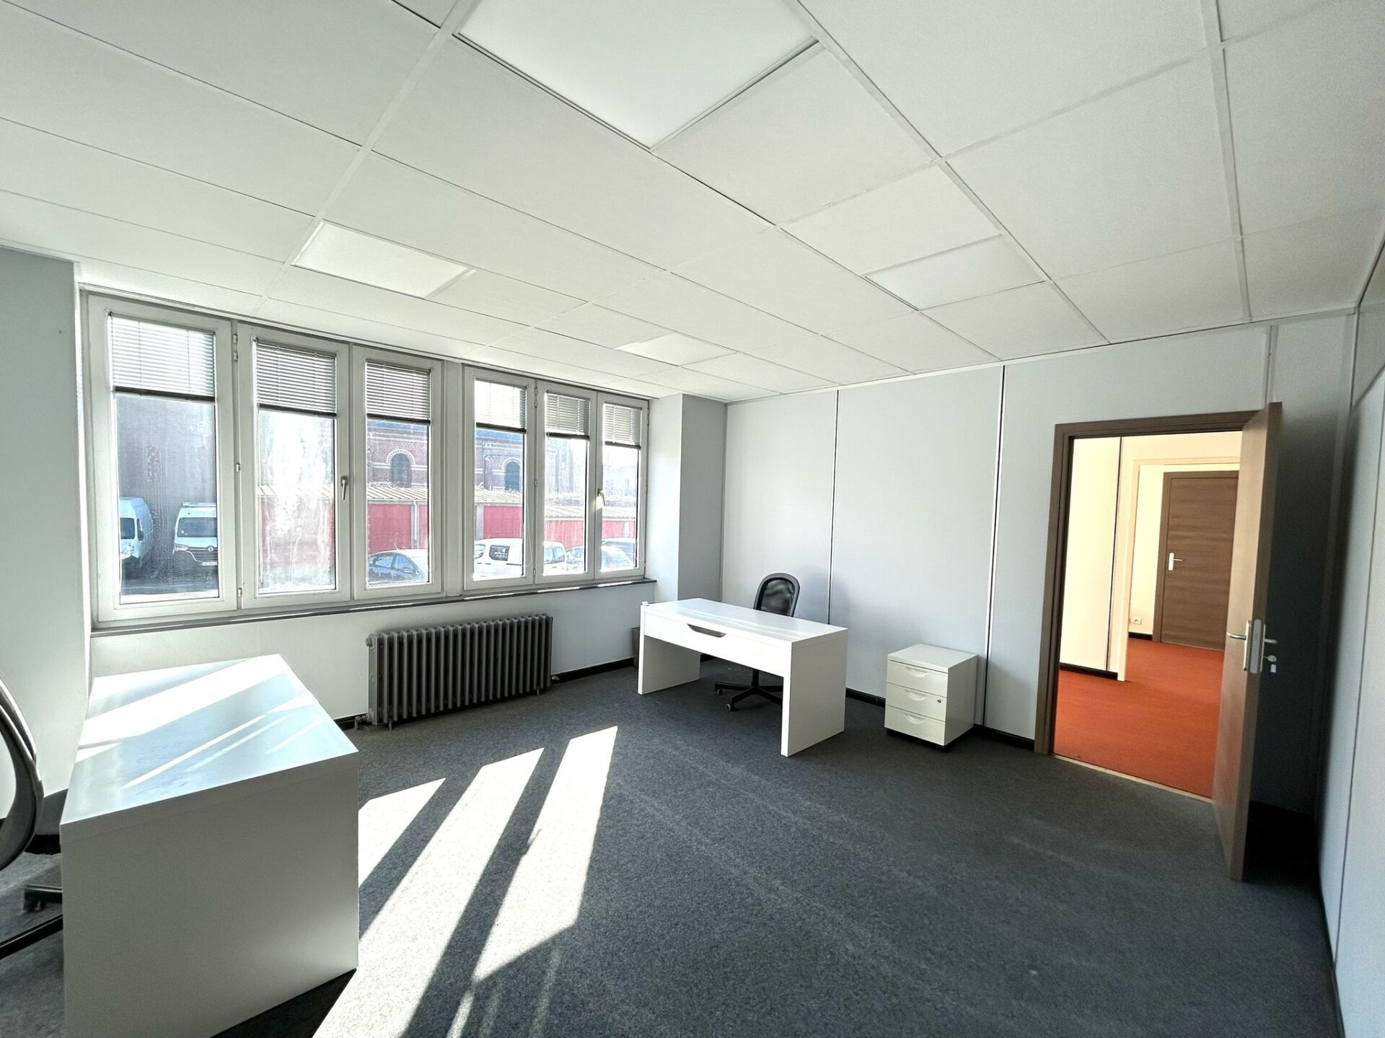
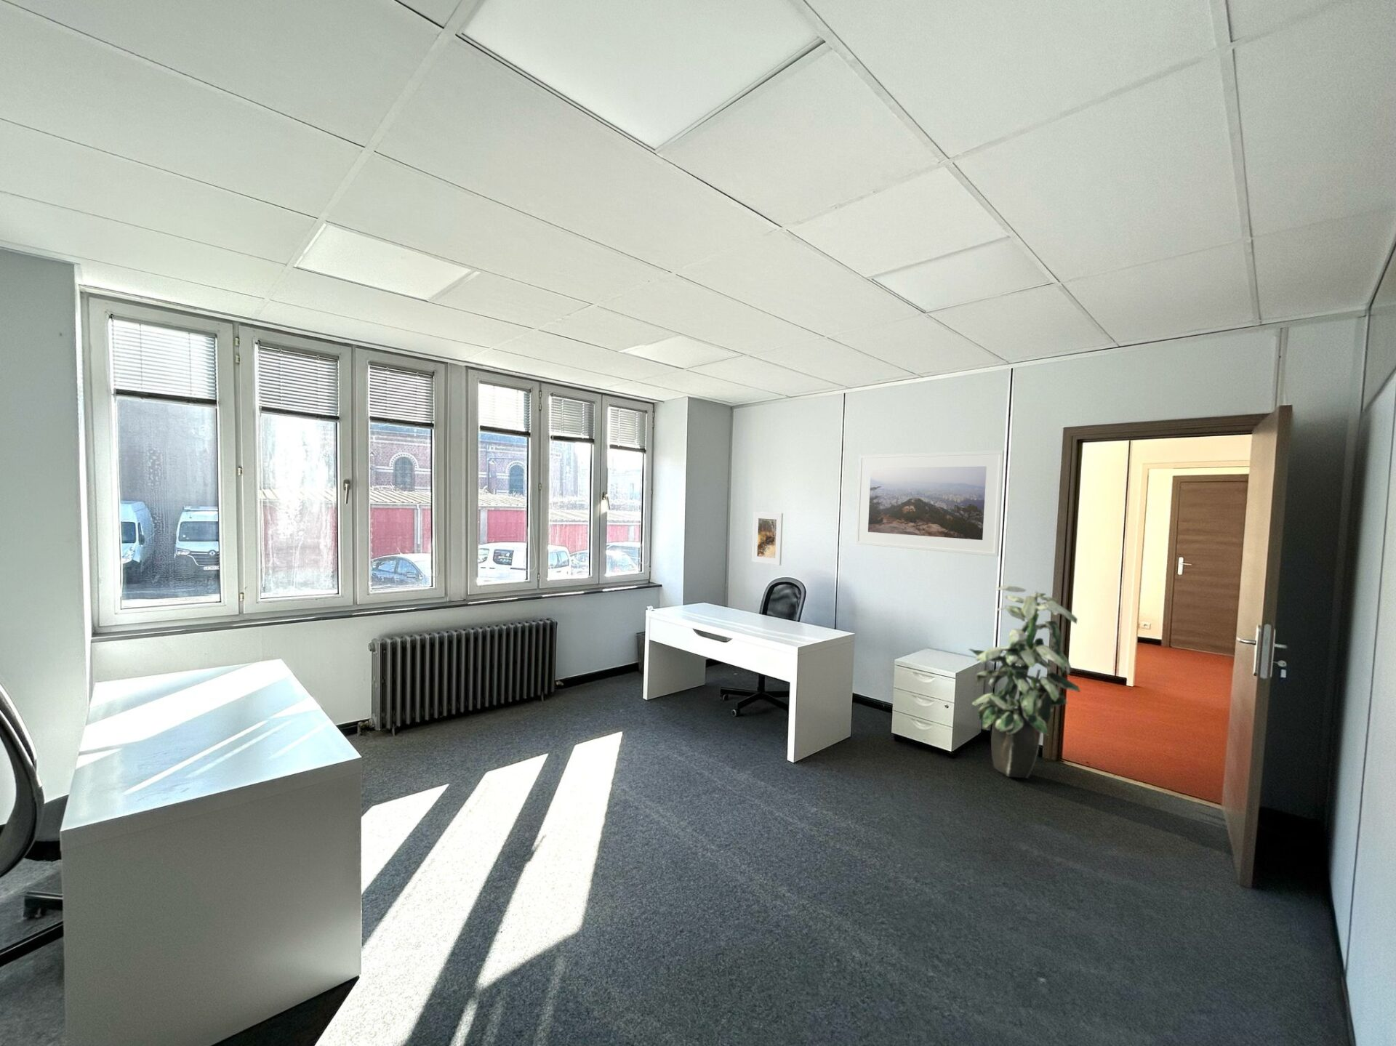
+ indoor plant [967,586,1082,779]
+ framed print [855,450,1005,557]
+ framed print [751,511,784,566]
